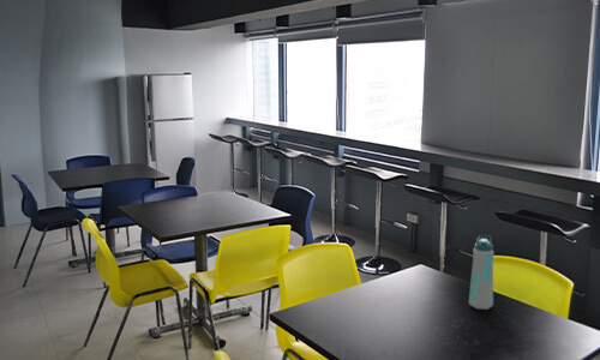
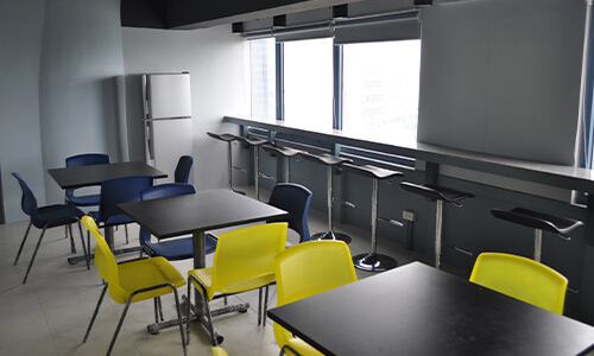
- water bottle [468,234,496,311]
